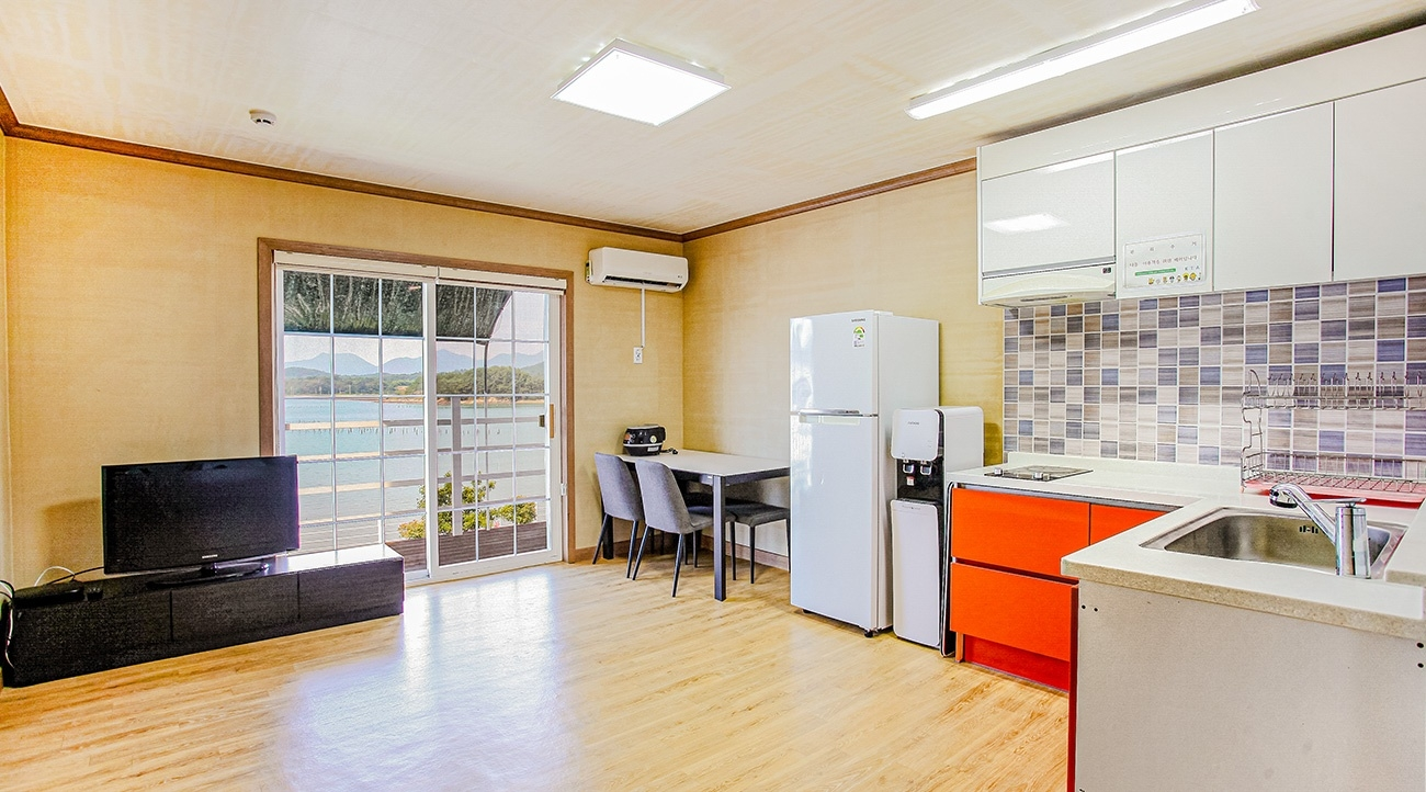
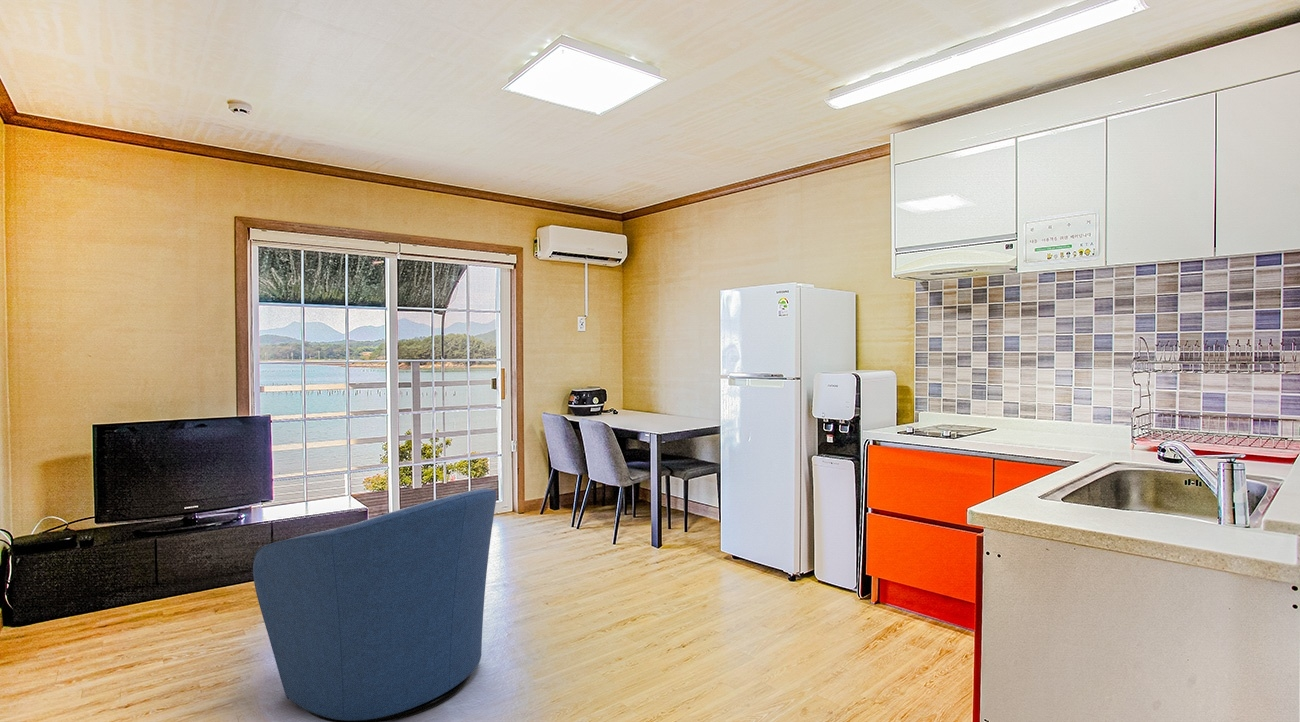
+ armchair [252,488,498,722]
